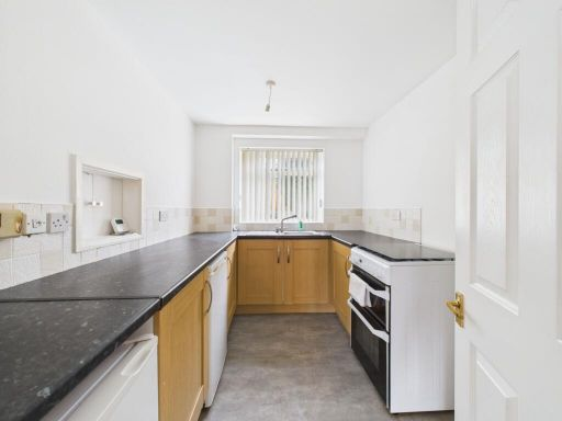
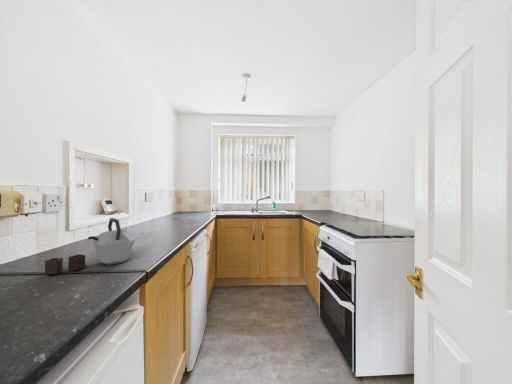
+ kettle [44,217,135,276]
